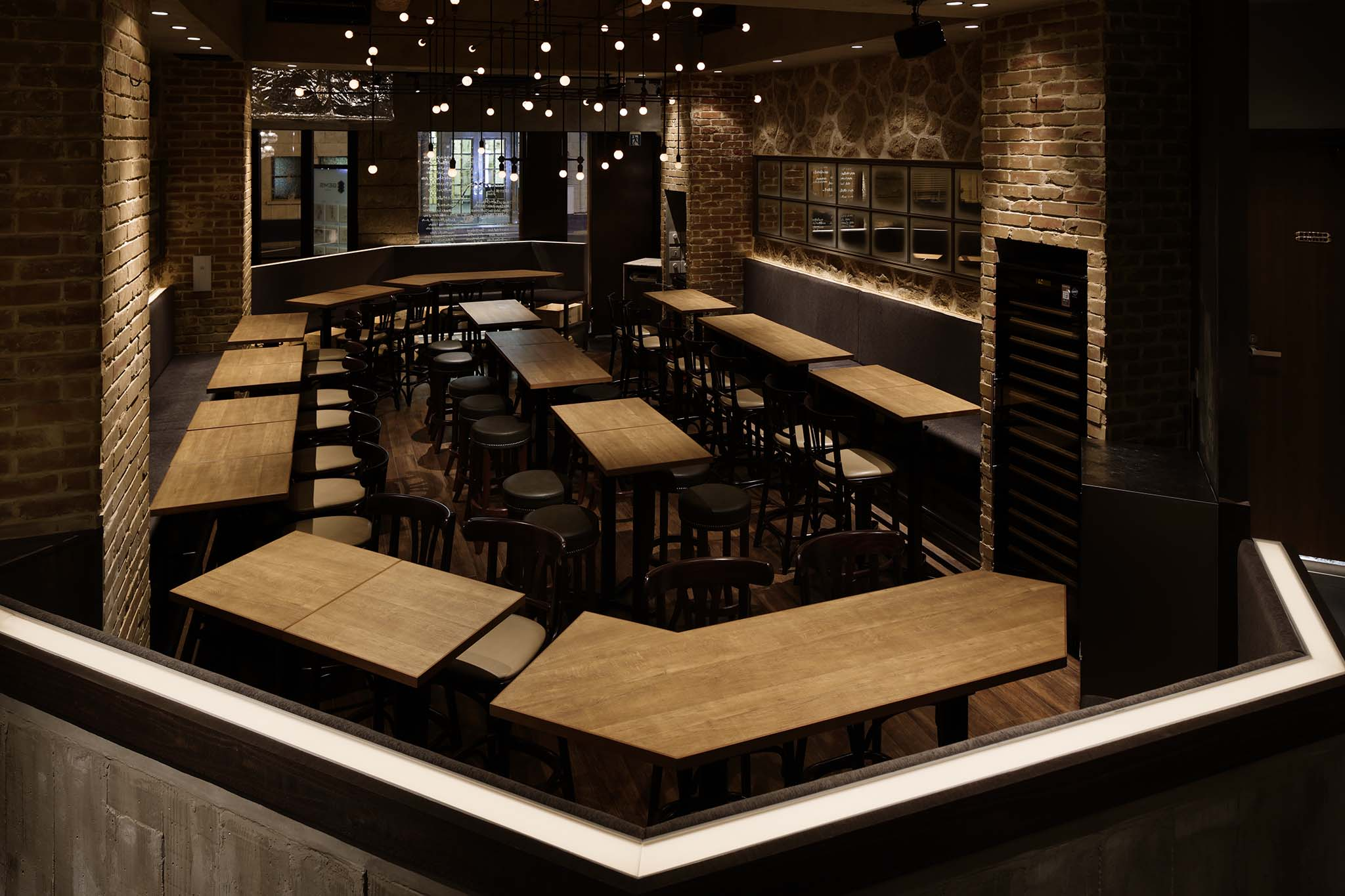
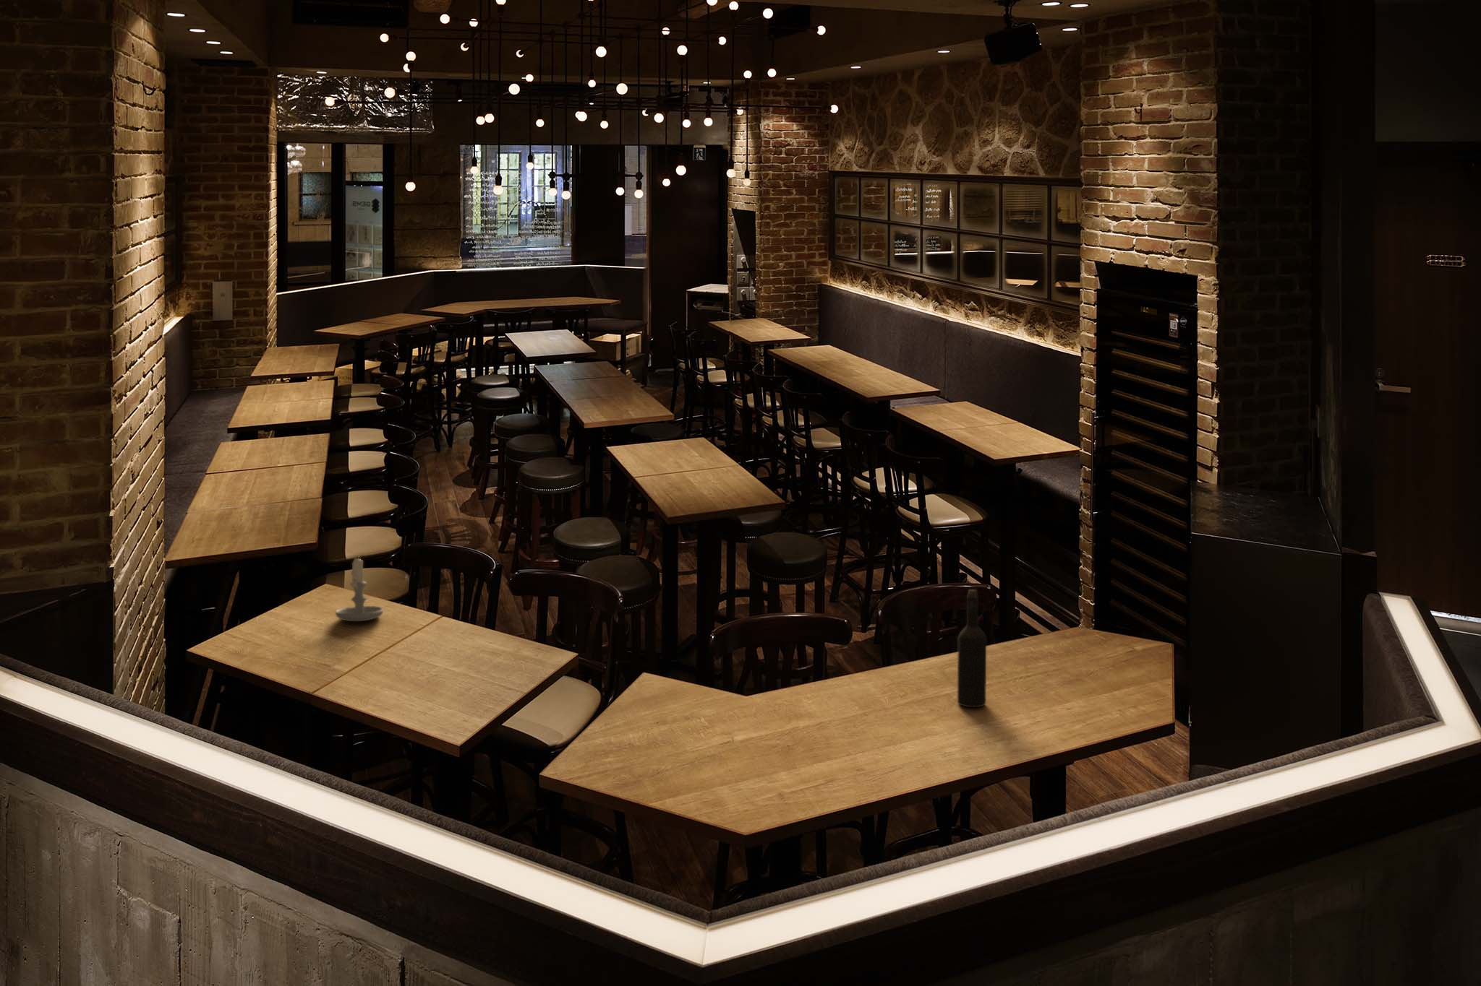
+ wine bottle [957,589,987,708]
+ candle [335,556,384,622]
